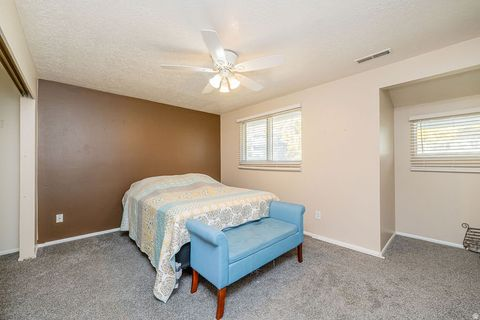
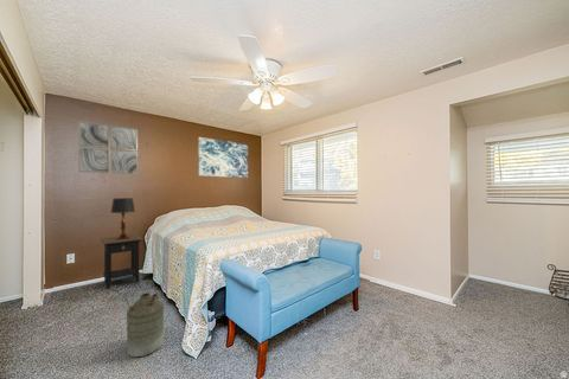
+ wall art [77,120,139,175]
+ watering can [124,282,165,358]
+ table lamp [109,197,136,239]
+ side table [100,233,143,290]
+ wall art [197,136,249,179]
